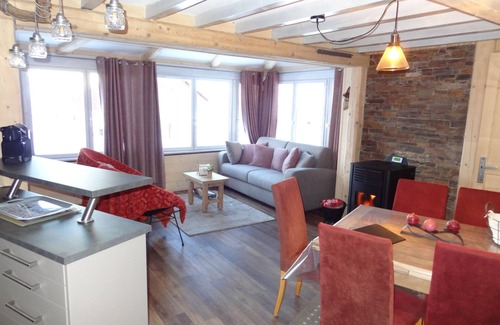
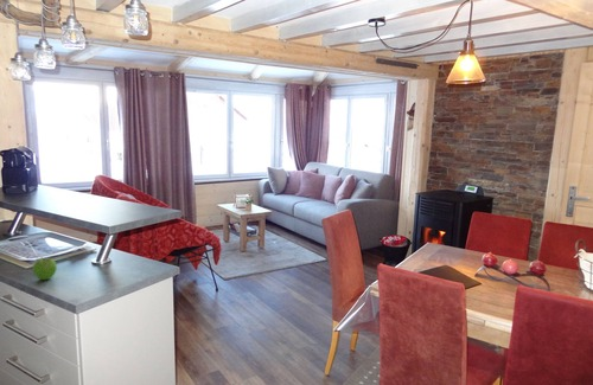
+ fruit [32,257,58,281]
